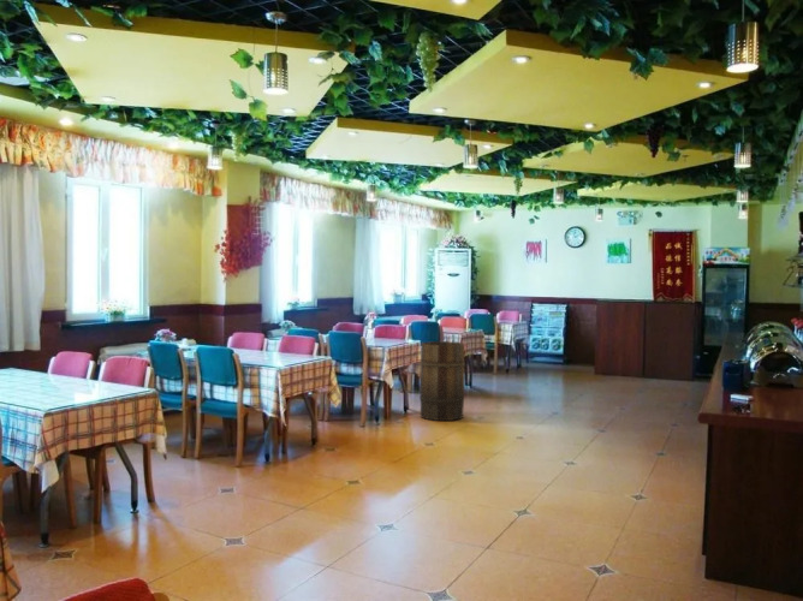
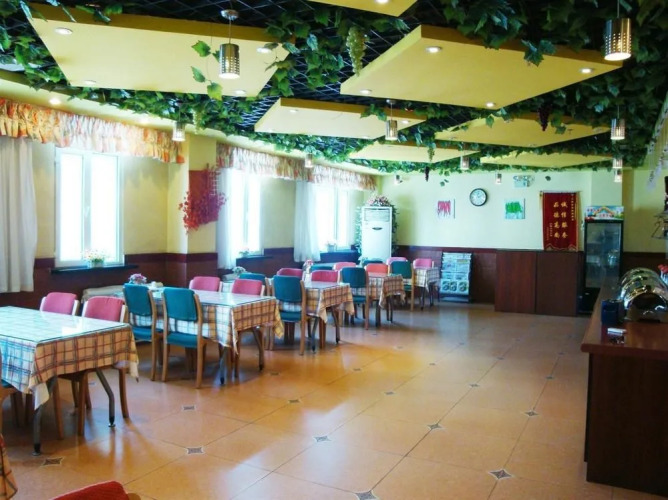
- wooden barrel [418,340,466,422]
